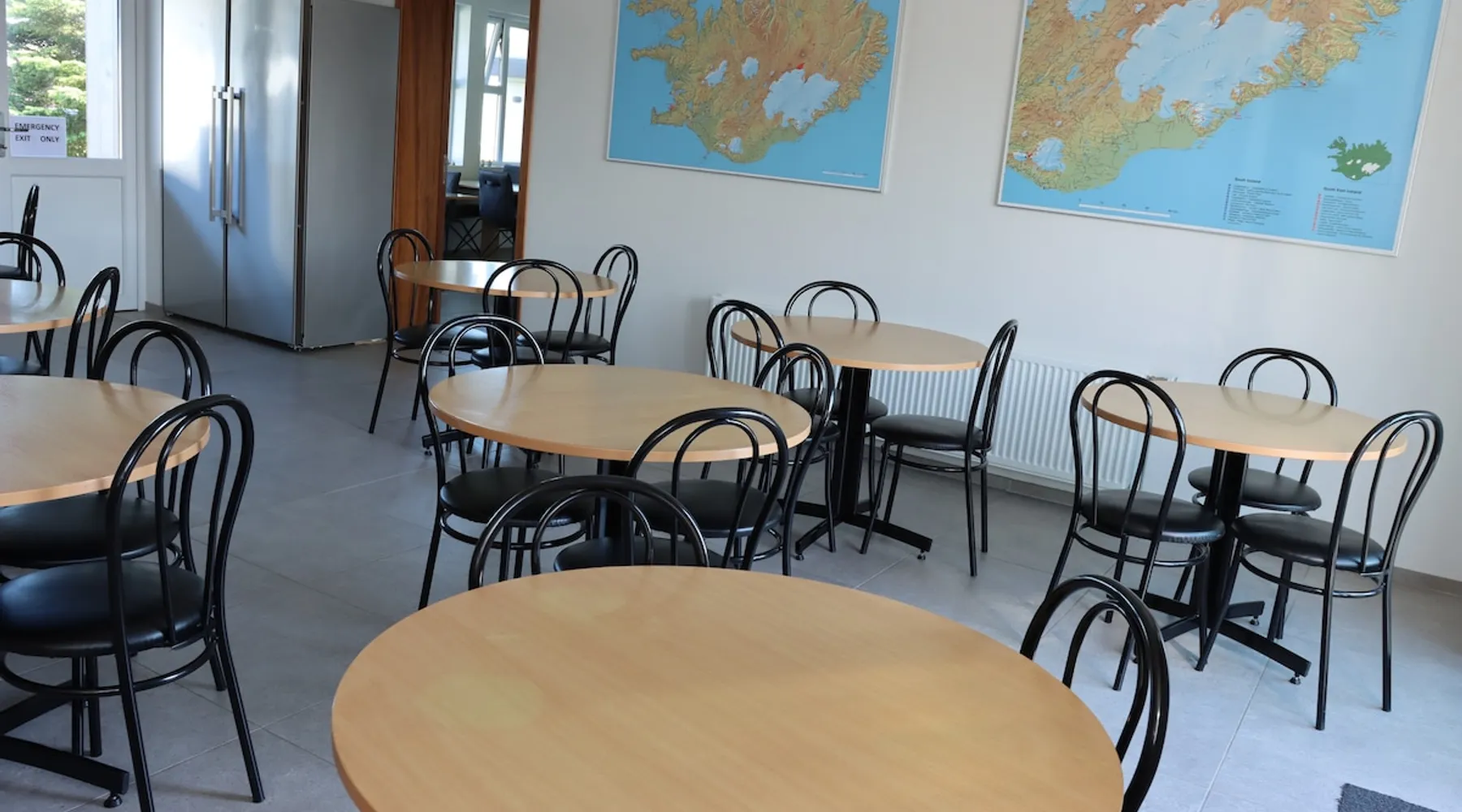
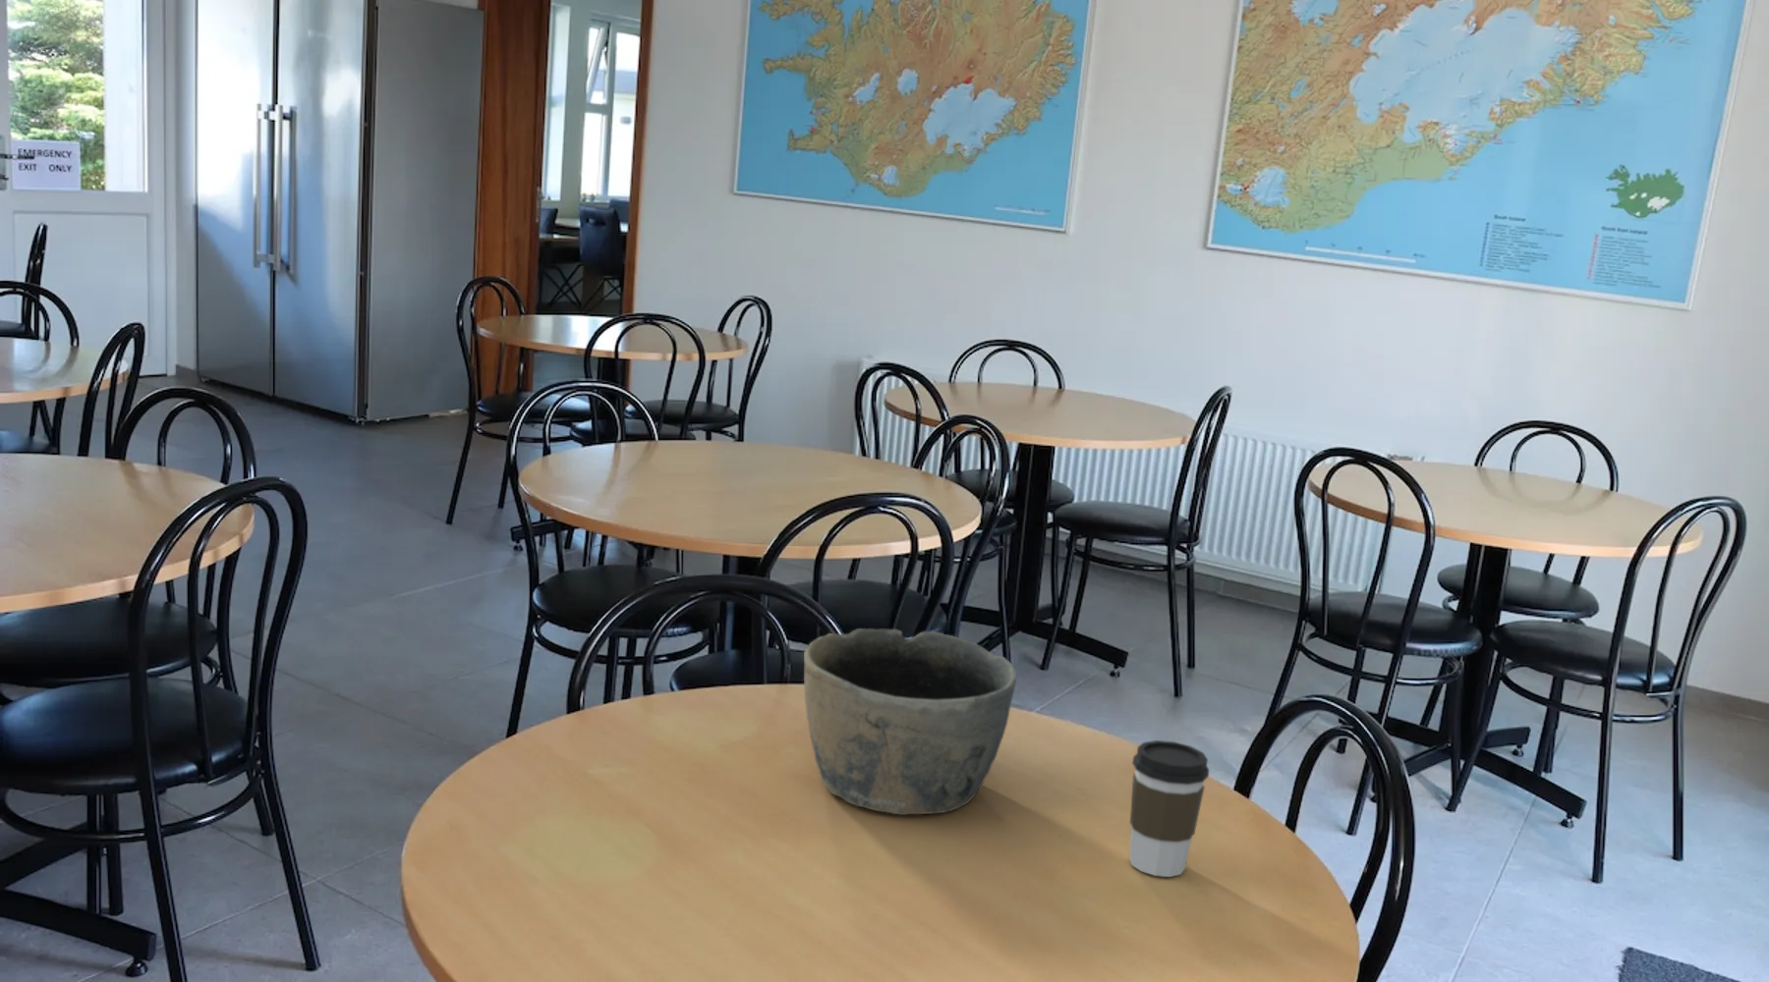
+ bowl [803,628,1018,816]
+ coffee cup [1128,739,1210,878]
